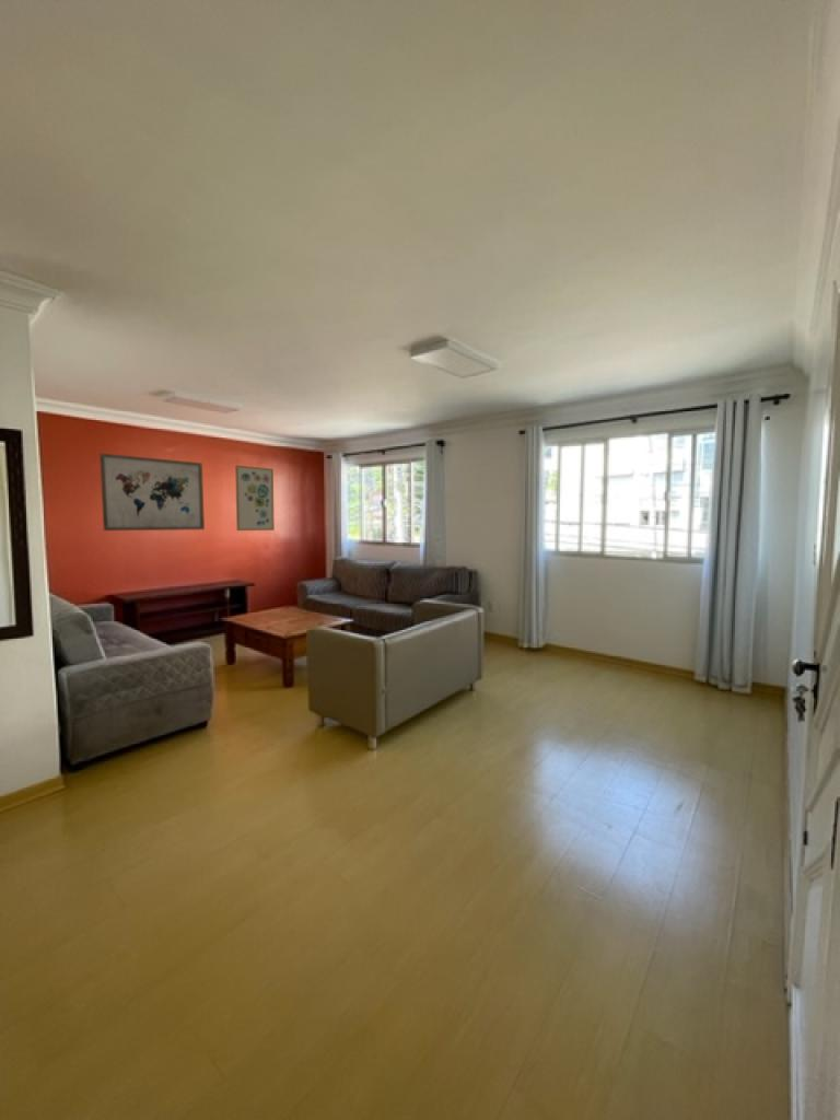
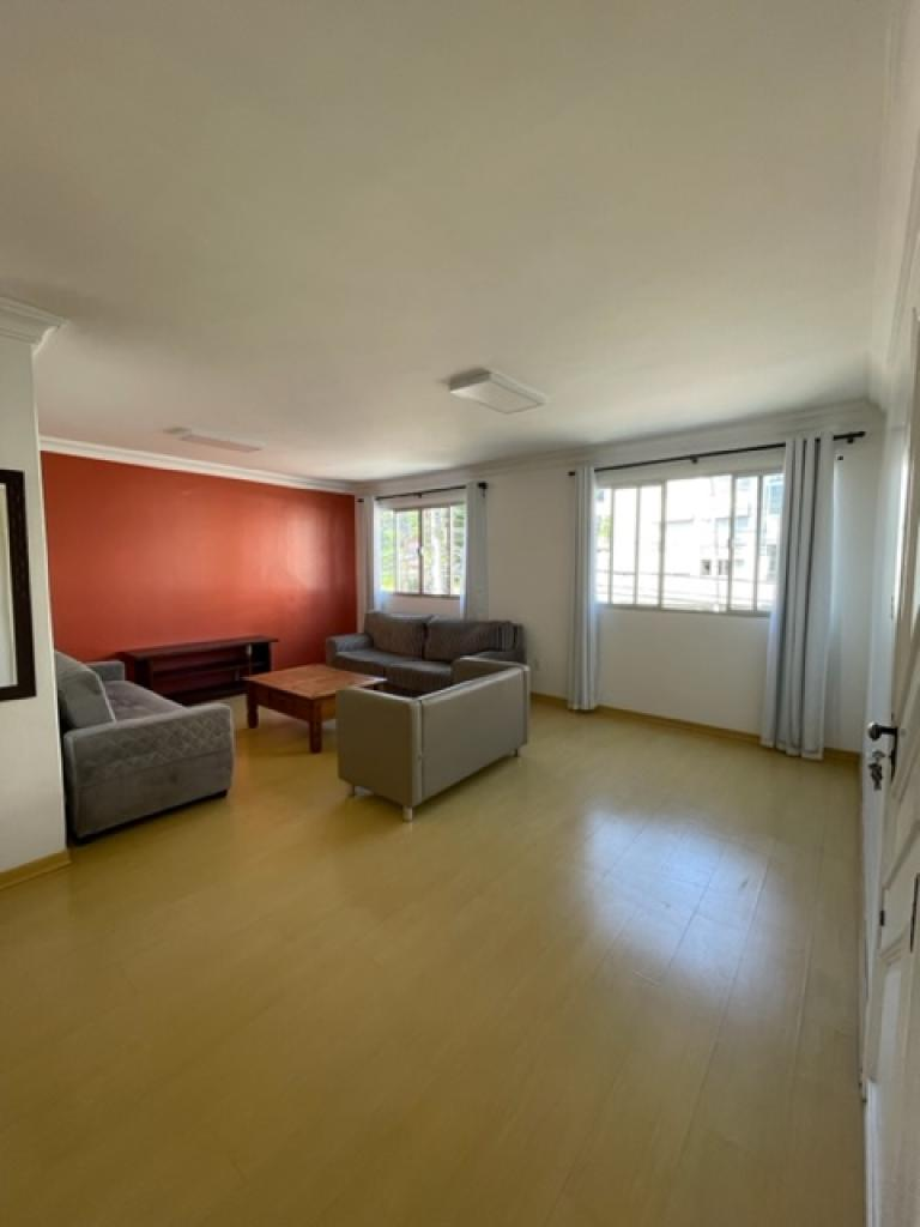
- wall art [234,464,276,532]
- wall art [98,453,206,532]
